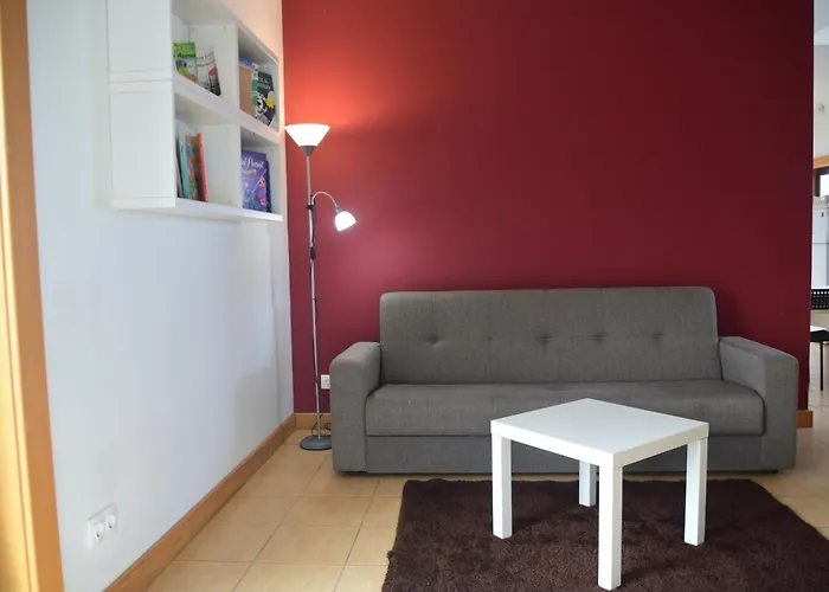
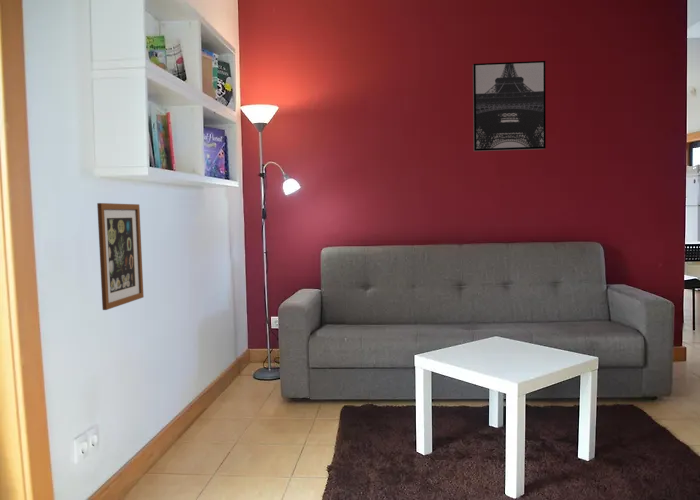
+ wall art [96,202,145,311]
+ wall art [472,60,547,152]
